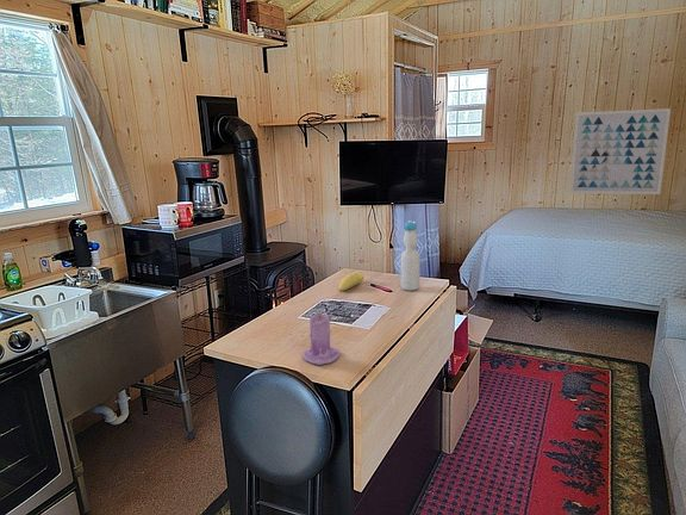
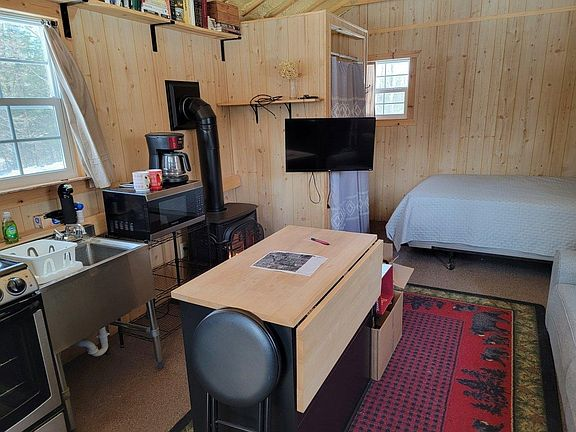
- wall art [569,107,672,196]
- bottle [400,219,422,292]
- candle [301,309,341,366]
- banana [338,271,364,292]
